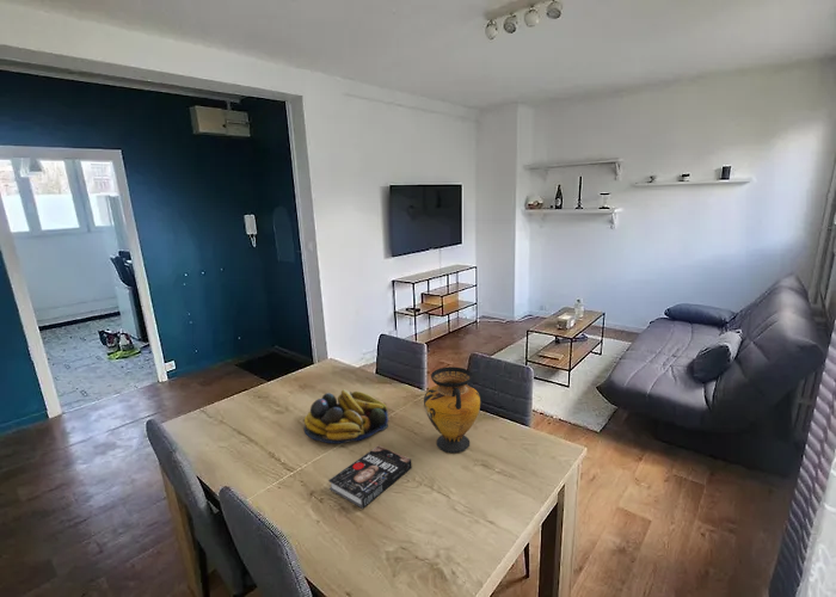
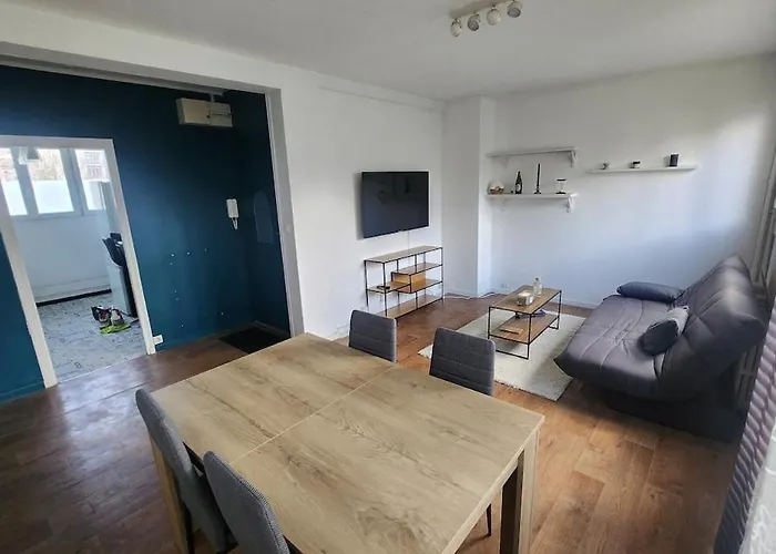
- fruit bowl [303,388,389,444]
- vase [423,365,481,454]
- book [327,444,413,510]
